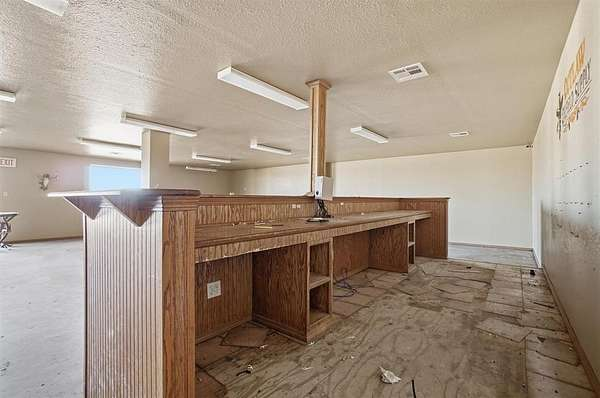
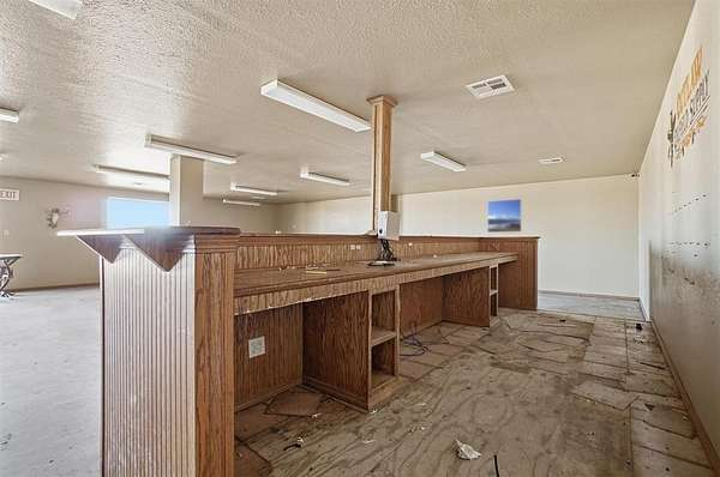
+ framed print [486,198,522,234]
